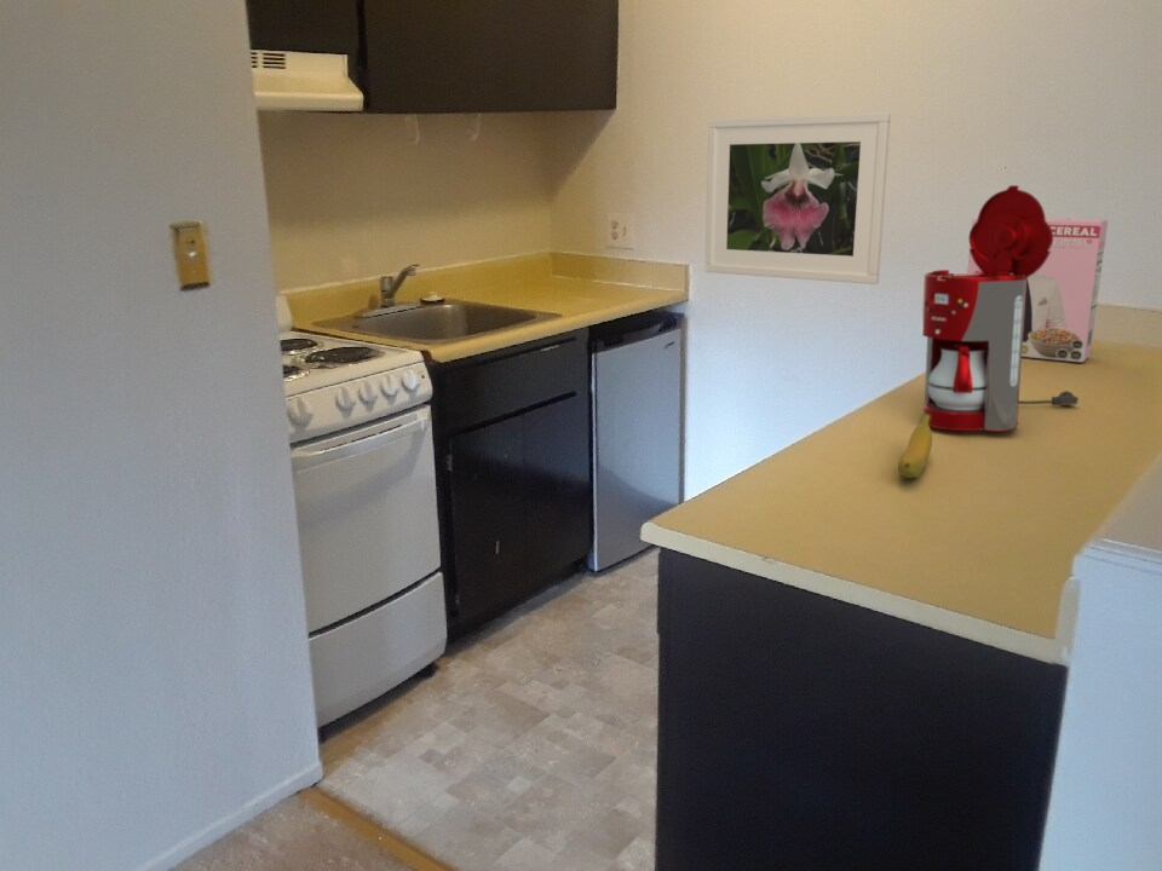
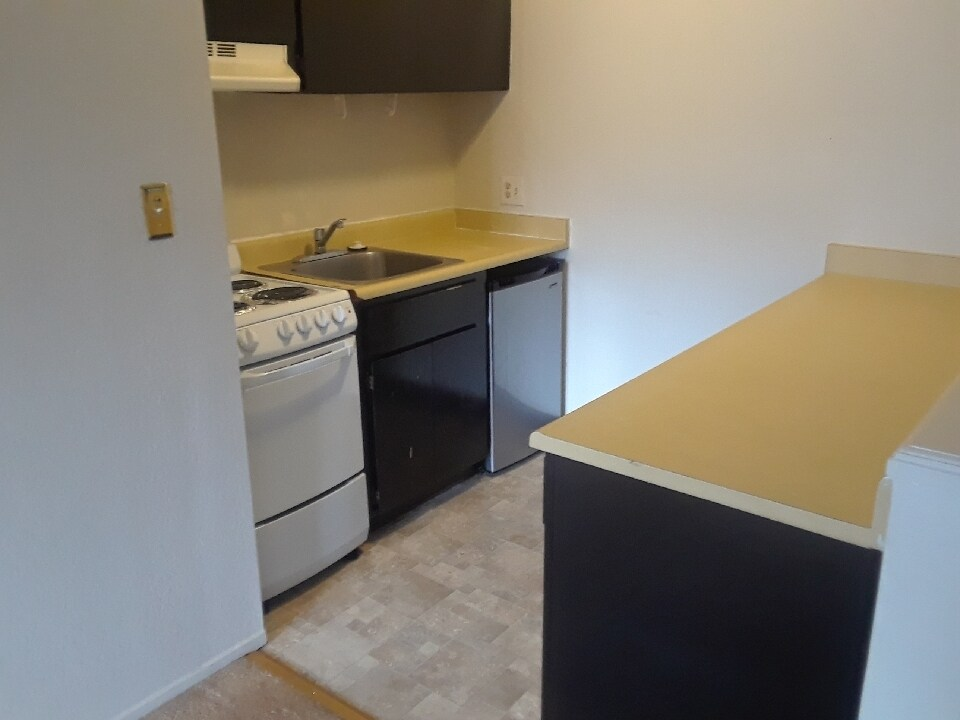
- banana [897,414,933,479]
- cereal box [966,217,1109,364]
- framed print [703,111,892,285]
- coffee maker [921,184,1080,432]
